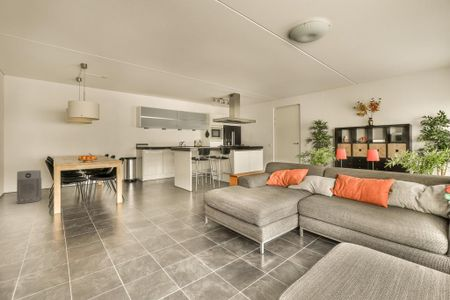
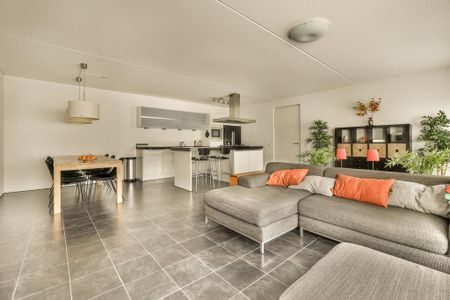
- air purifier [16,169,43,204]
